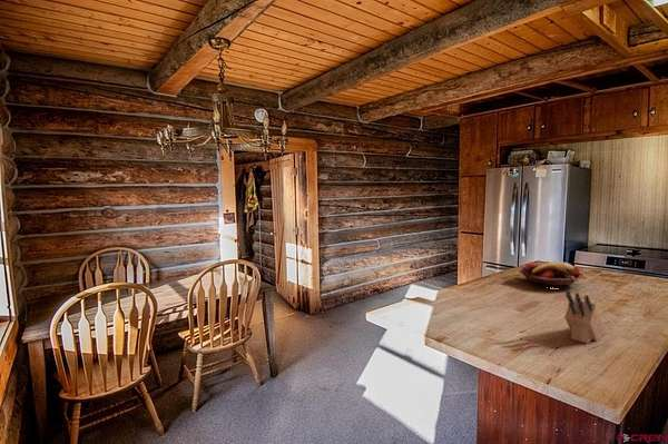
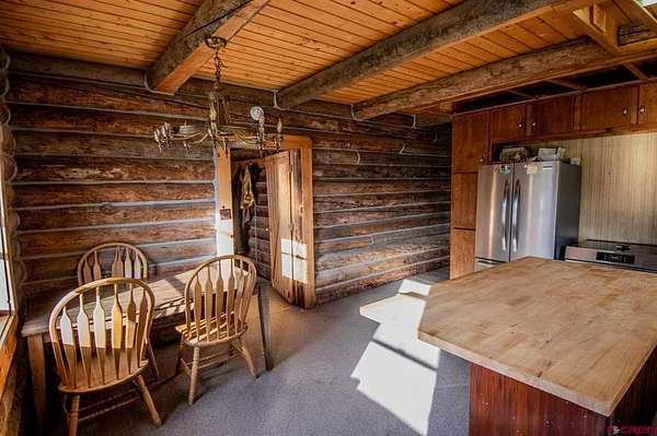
- knife block [563,289,608,345]
- fruit basket [519,260,588,287]
